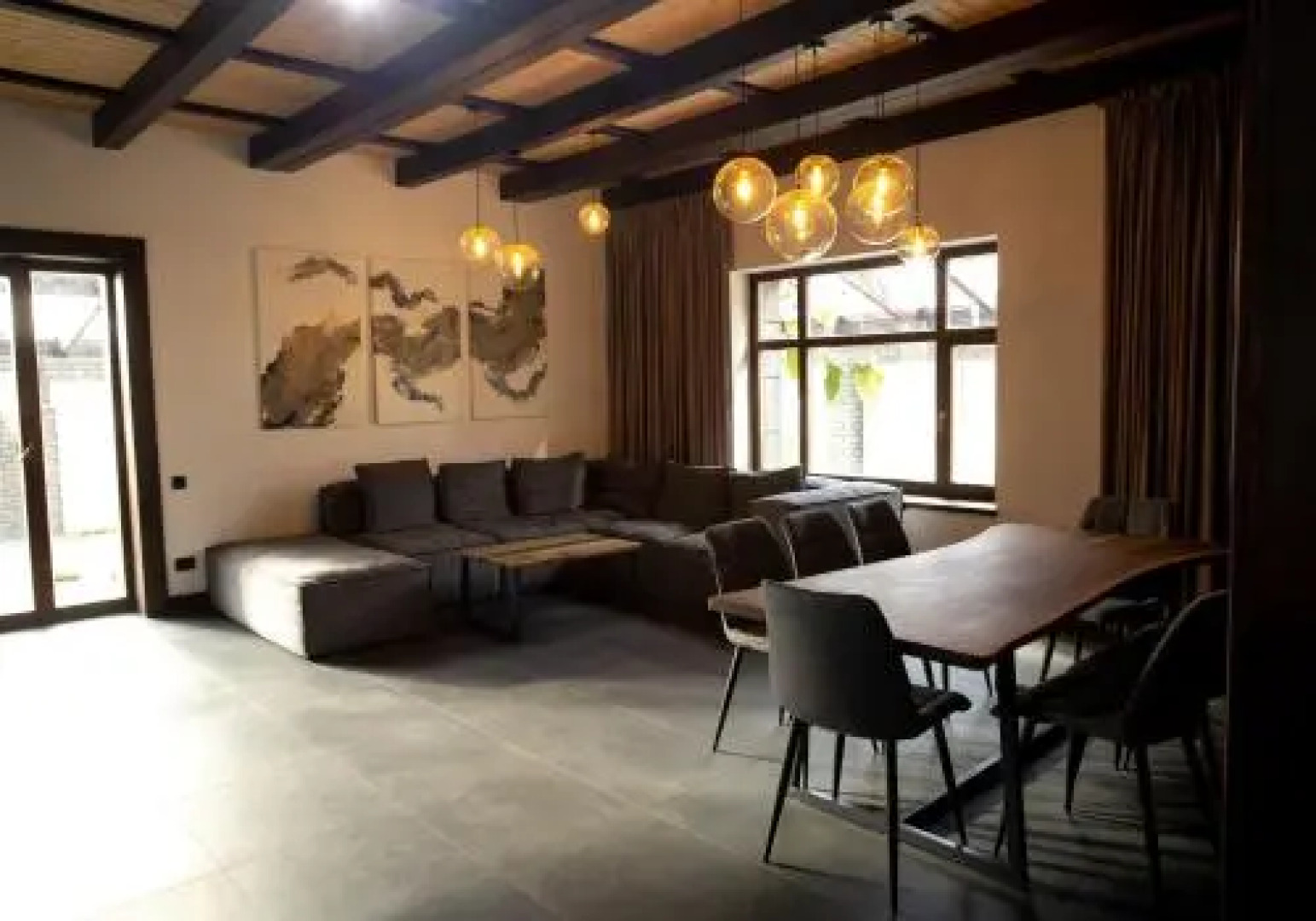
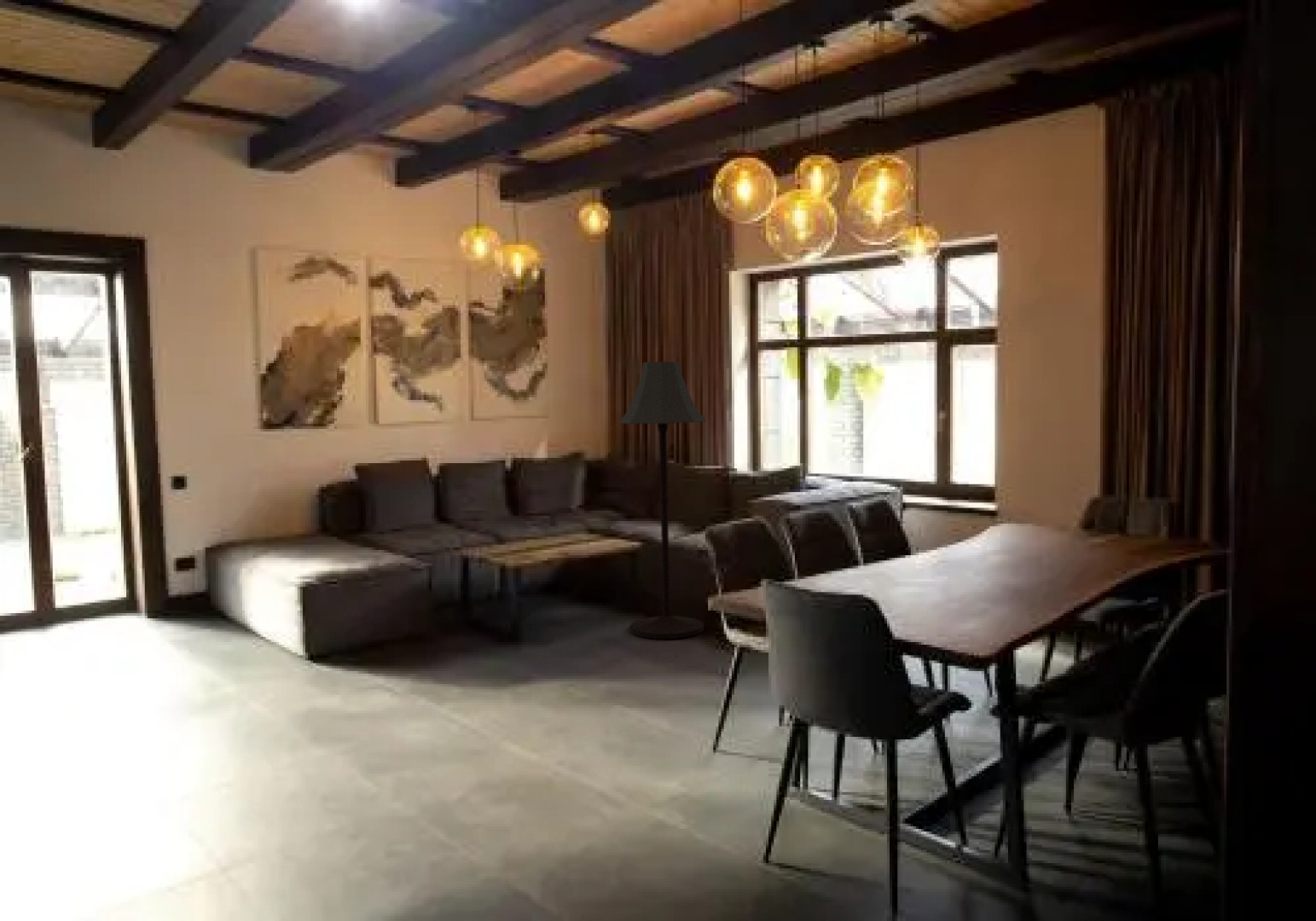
+ floor lamp [617,361,707,640]
